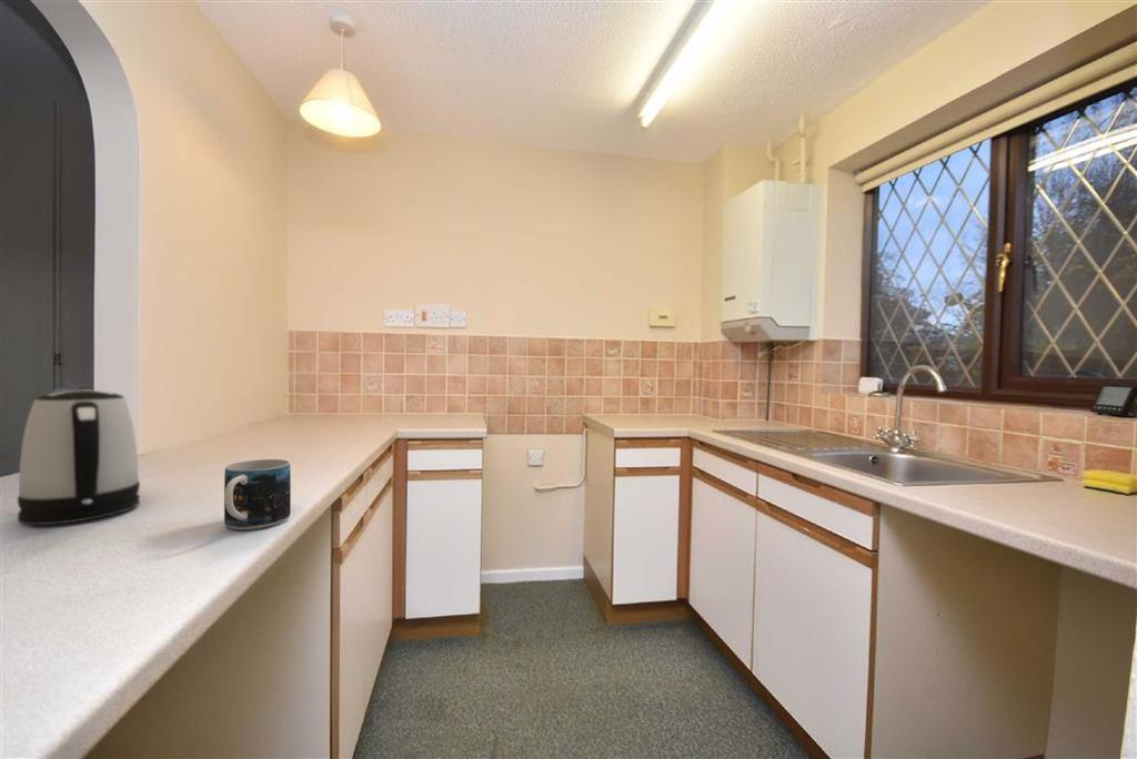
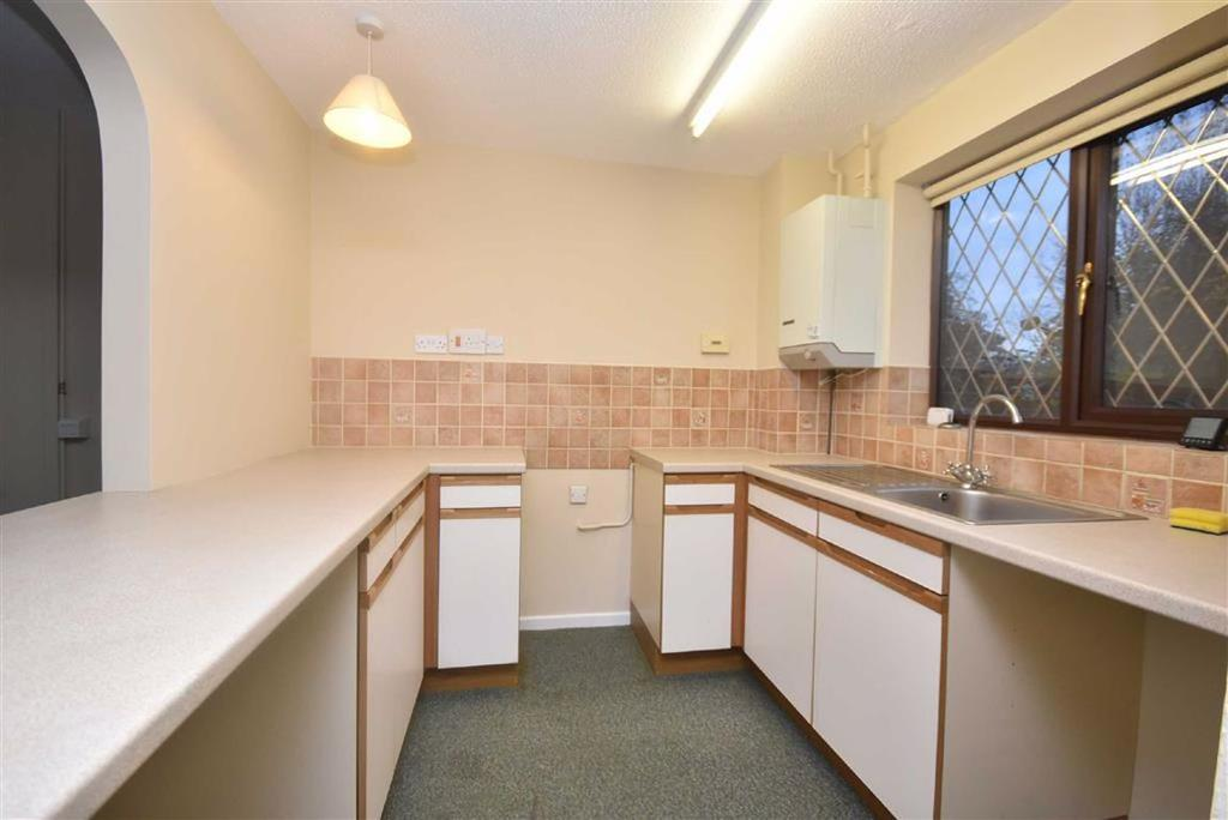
- mug [223,458,292,530]
- kettle [17,389,141,526]
